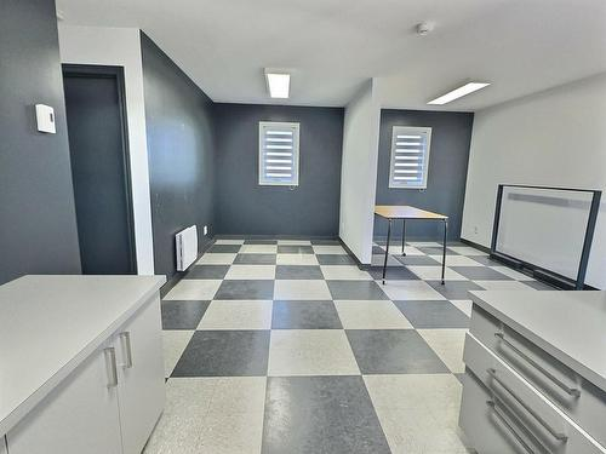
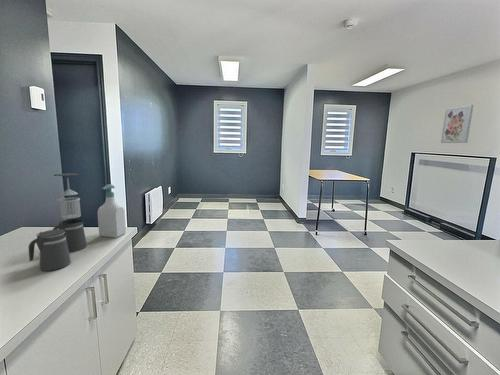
+ wall art [440,104,474,144]
+ soap bottle [97,183,127,239]
+ coffee maker [27,172,88,272]
